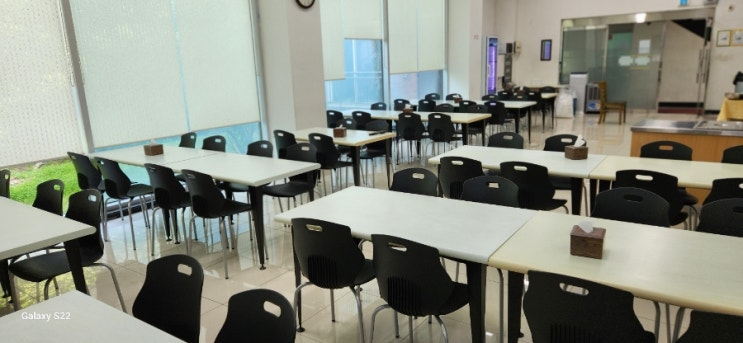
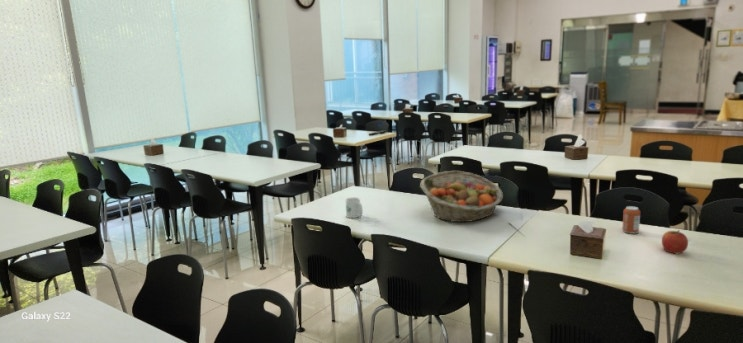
+ can [621,205,641,235]
+ fruit basket [419,170,504,223]
+ apple [661,229,689,255]
+ mug [344,197,364,219]
